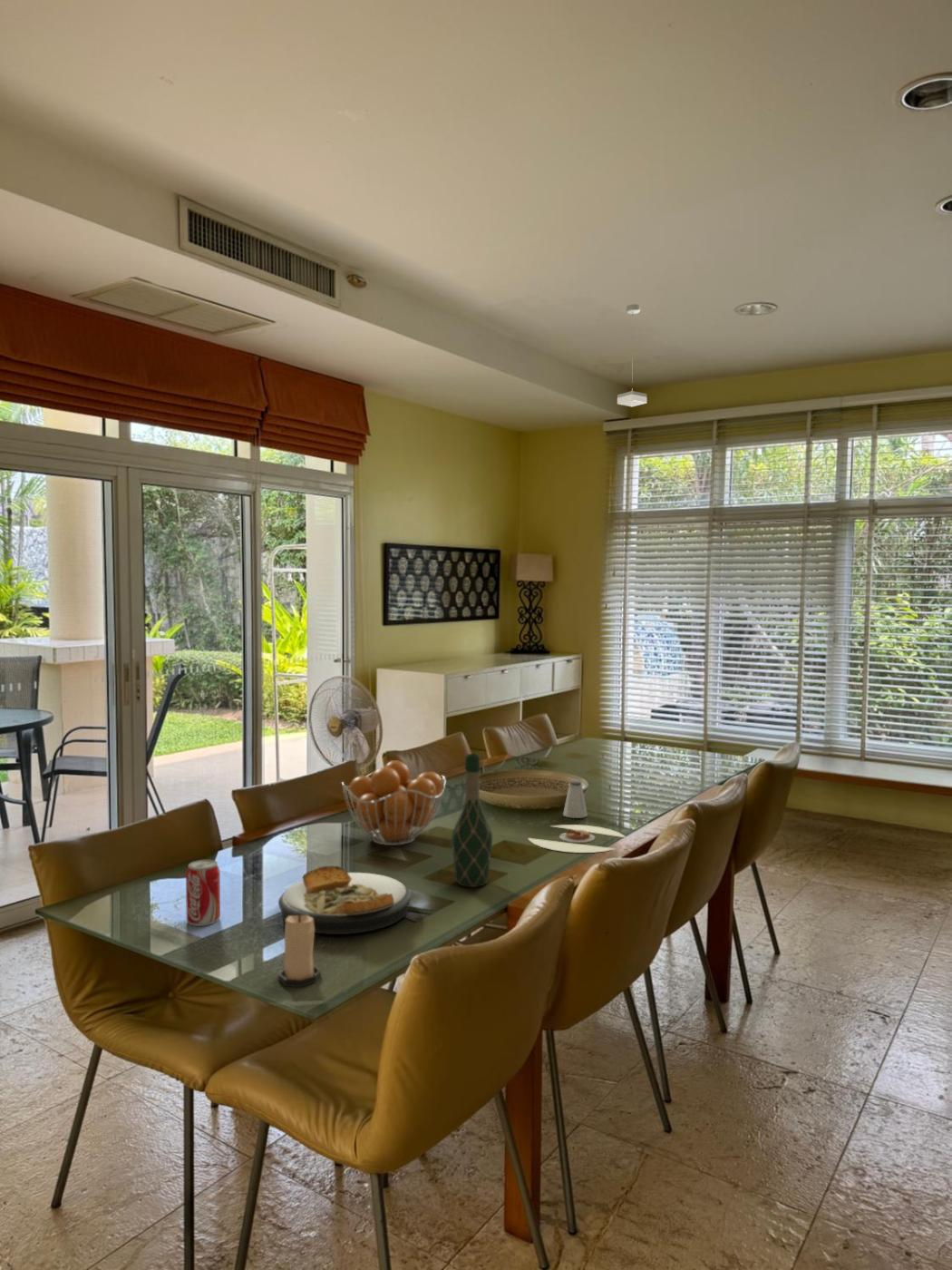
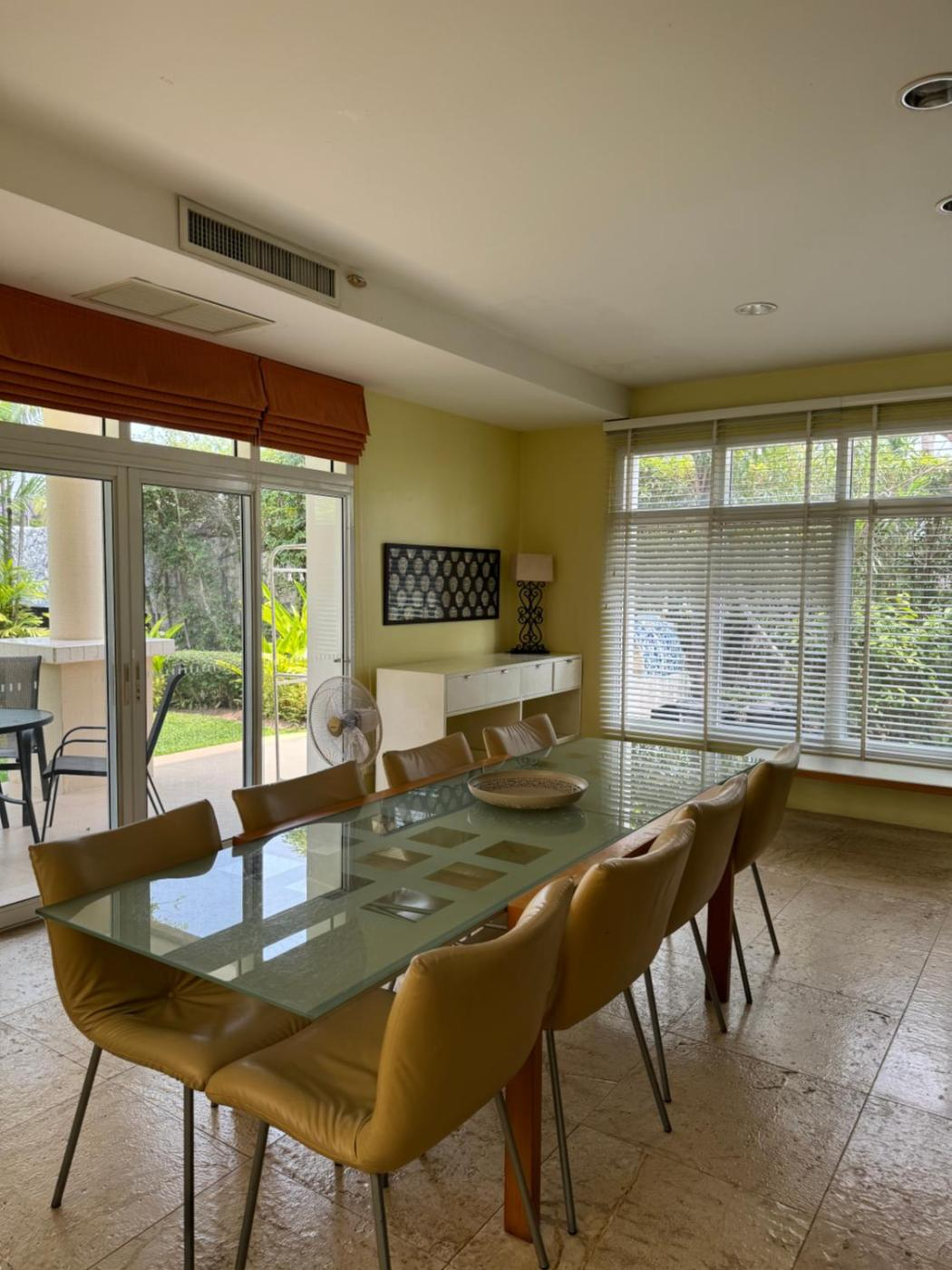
- plate [528,824,627,854]
- beverage can [185,859,221,927]
- candle [277,912,321,988]
- pendant lamp [617,303,647,407]
- fruit basket [341,759,447,846]
- plate [277,865,413,935]
- saltshaker [562,780,588,819]
- wine bottle [451,753,493,888]
